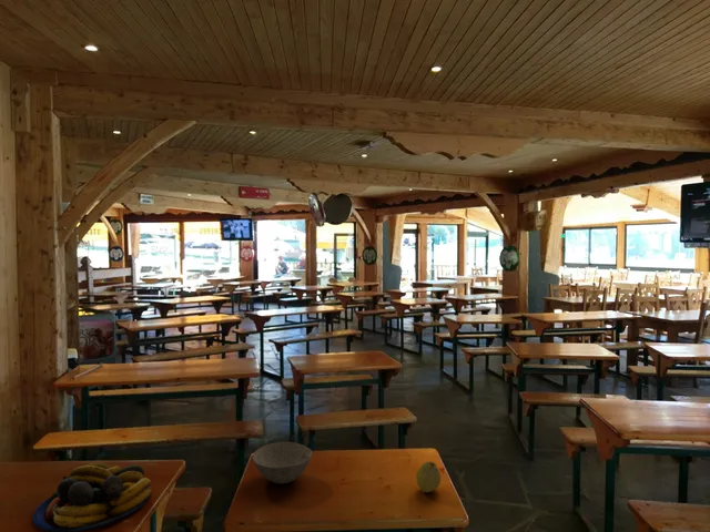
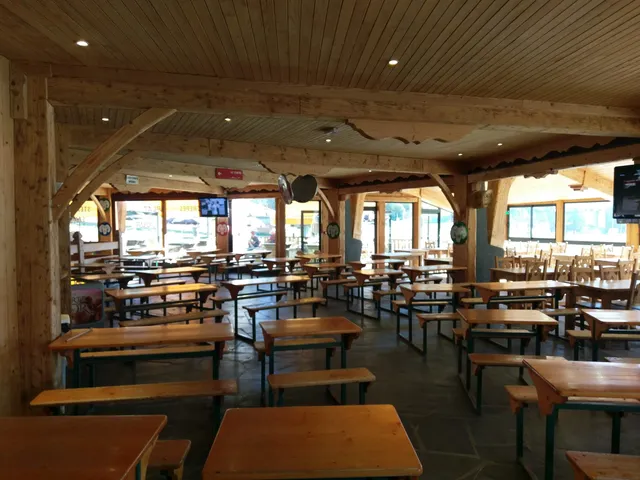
- fruit bowl [31,462,152,532]
- bowl [252,441,313,485]
- fruit [415,460,442,493]
